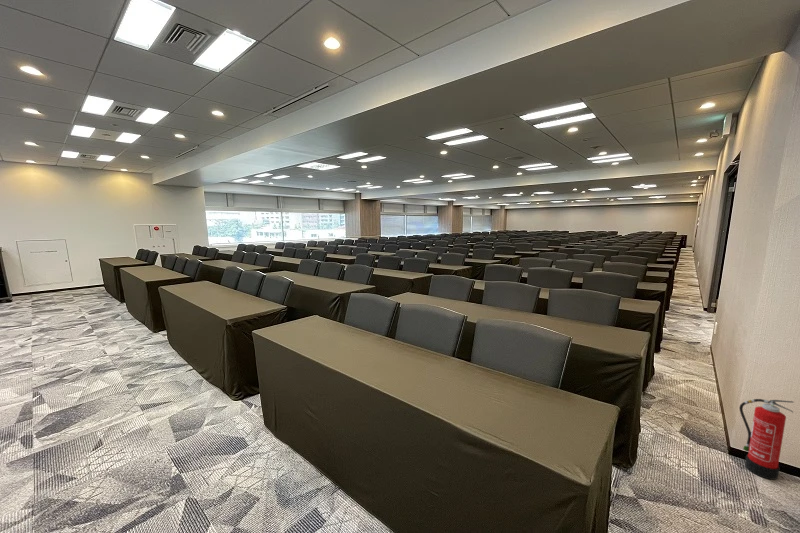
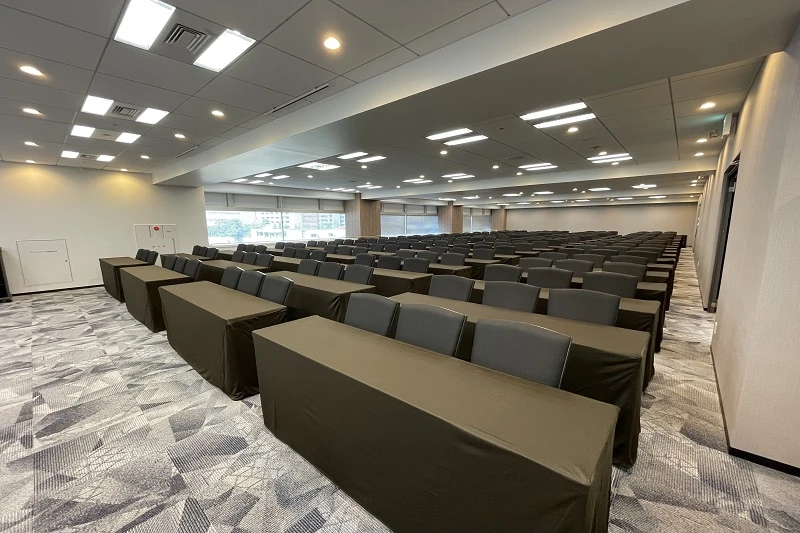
- fire extinguisher [738,398,794,481]
